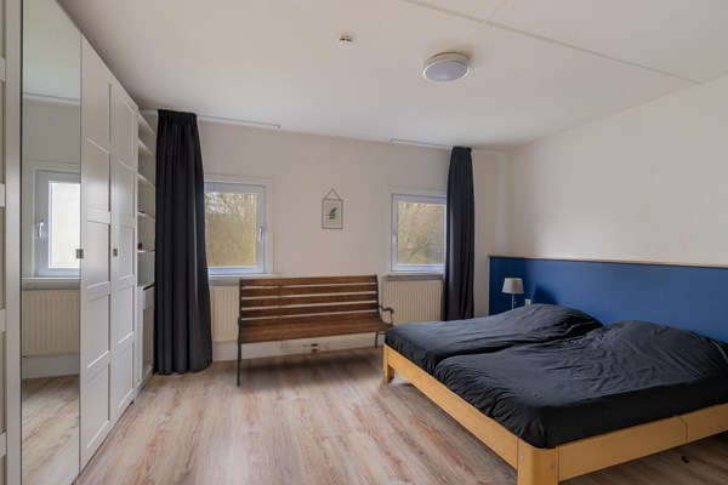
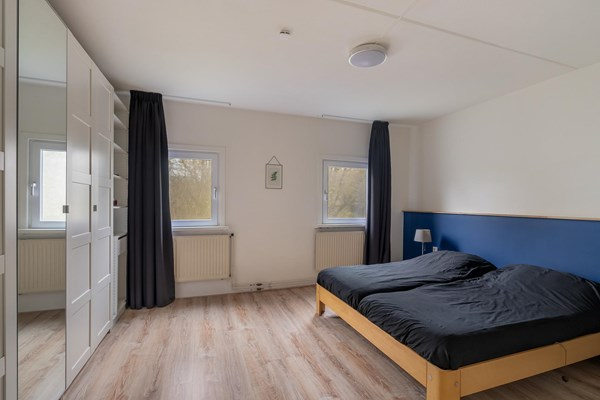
- bench [235,273,396,387]
